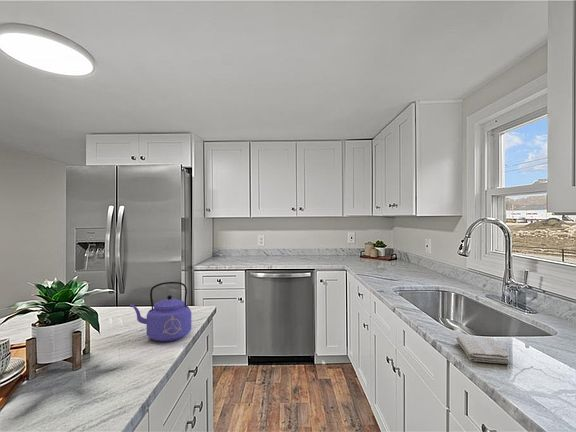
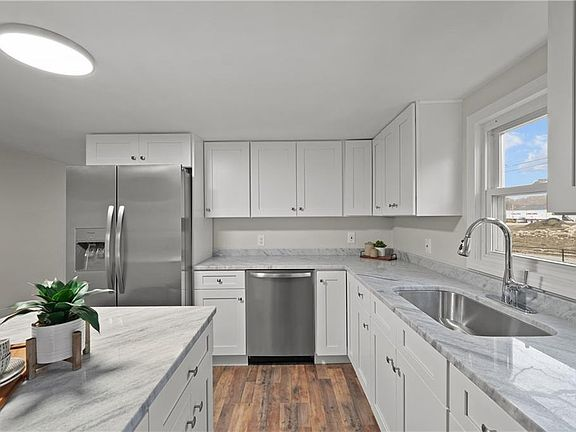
- kettle [129,281,192,343]
- washcloth [455,335,511,365]
